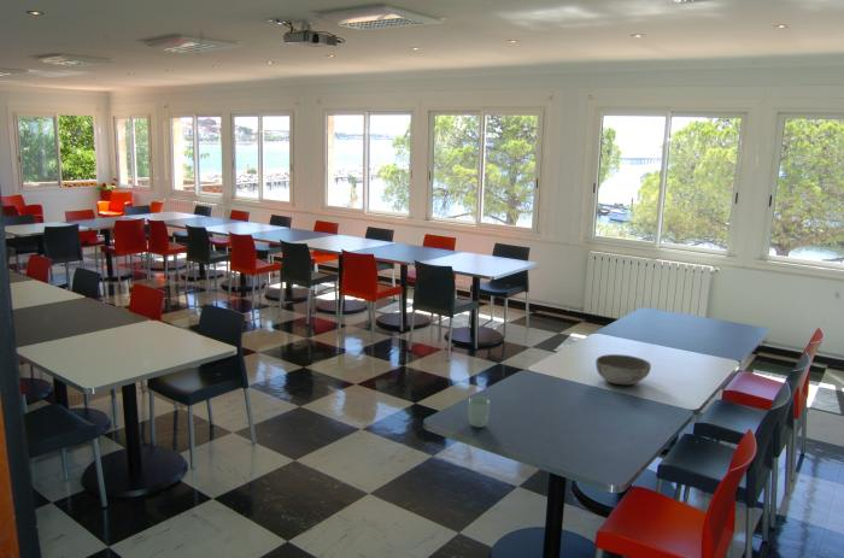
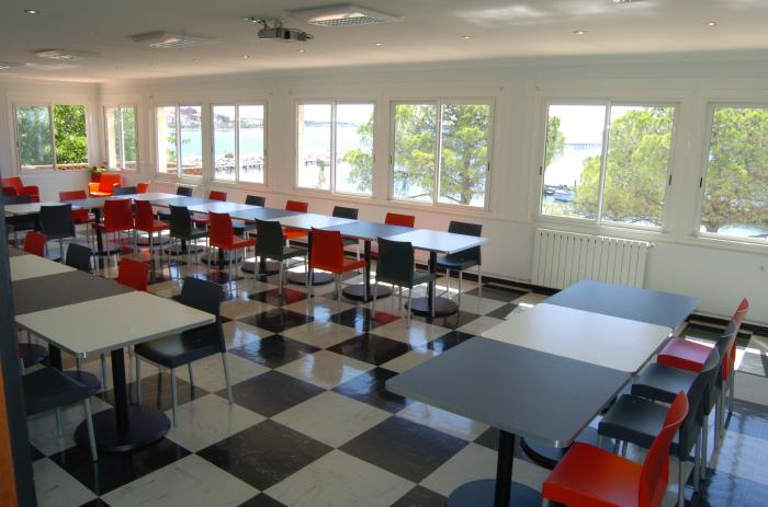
- bowl [594,353,652,386]
- cup [468,397,491,429]
